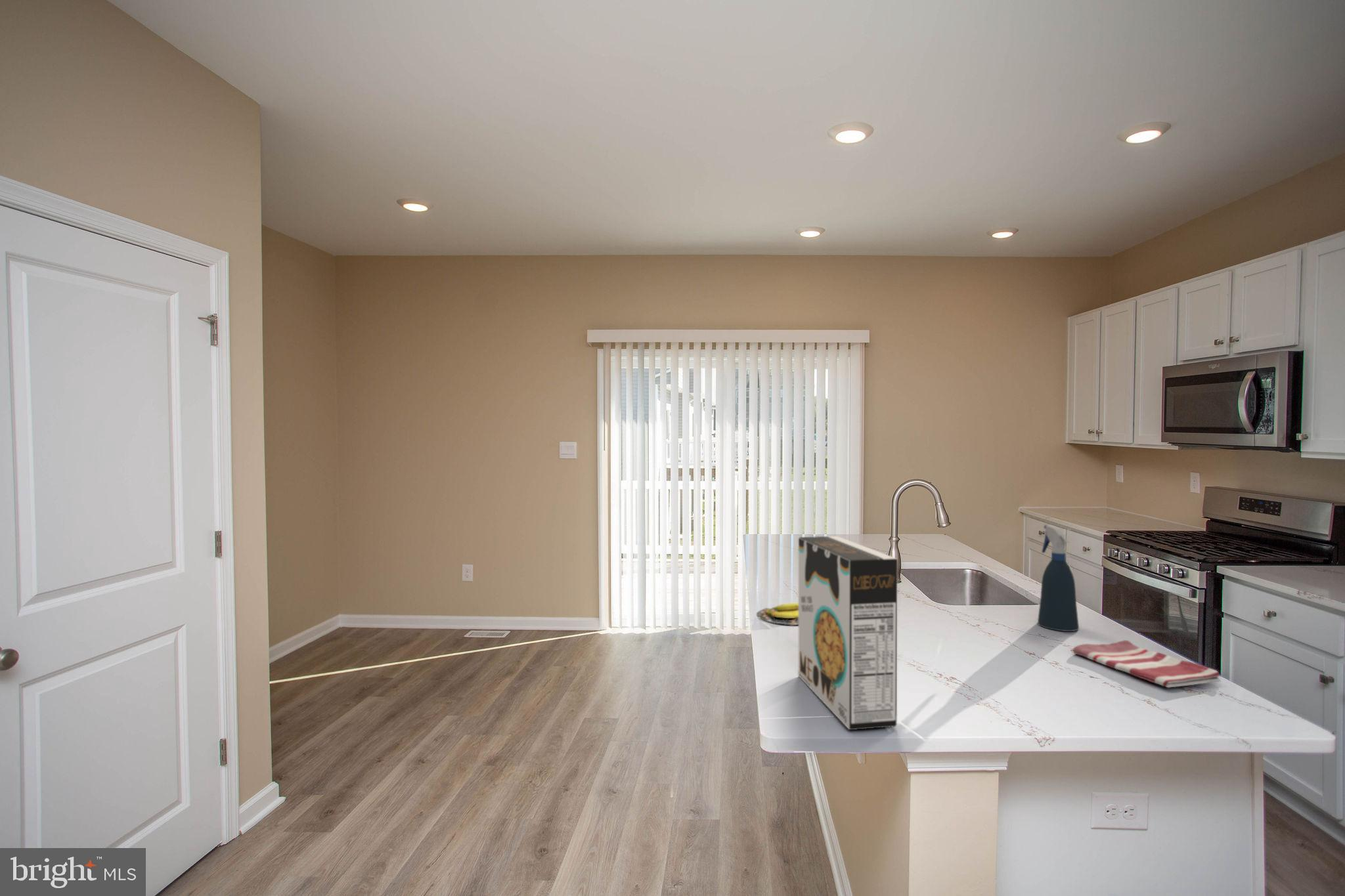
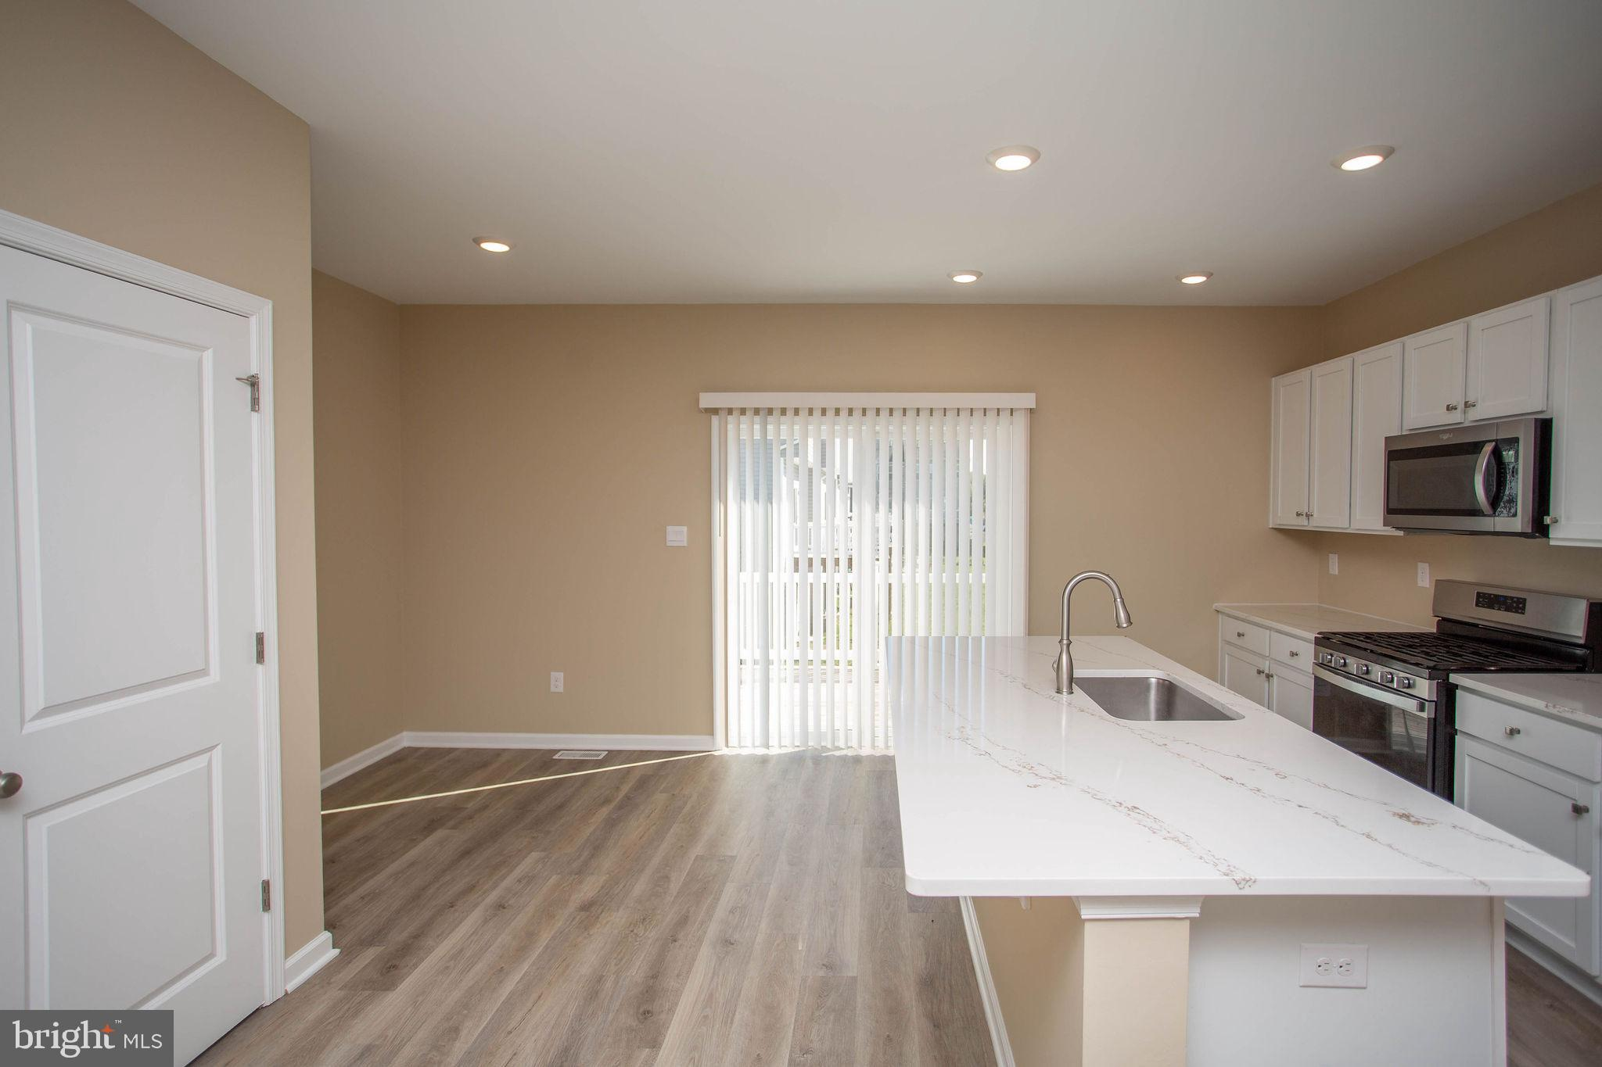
- cereal box [798,536,898,731]
- banana [756,602,799,626]
- dish towel [1072,639,1222,689]
- spray bottle [1037,524,1080,632]
